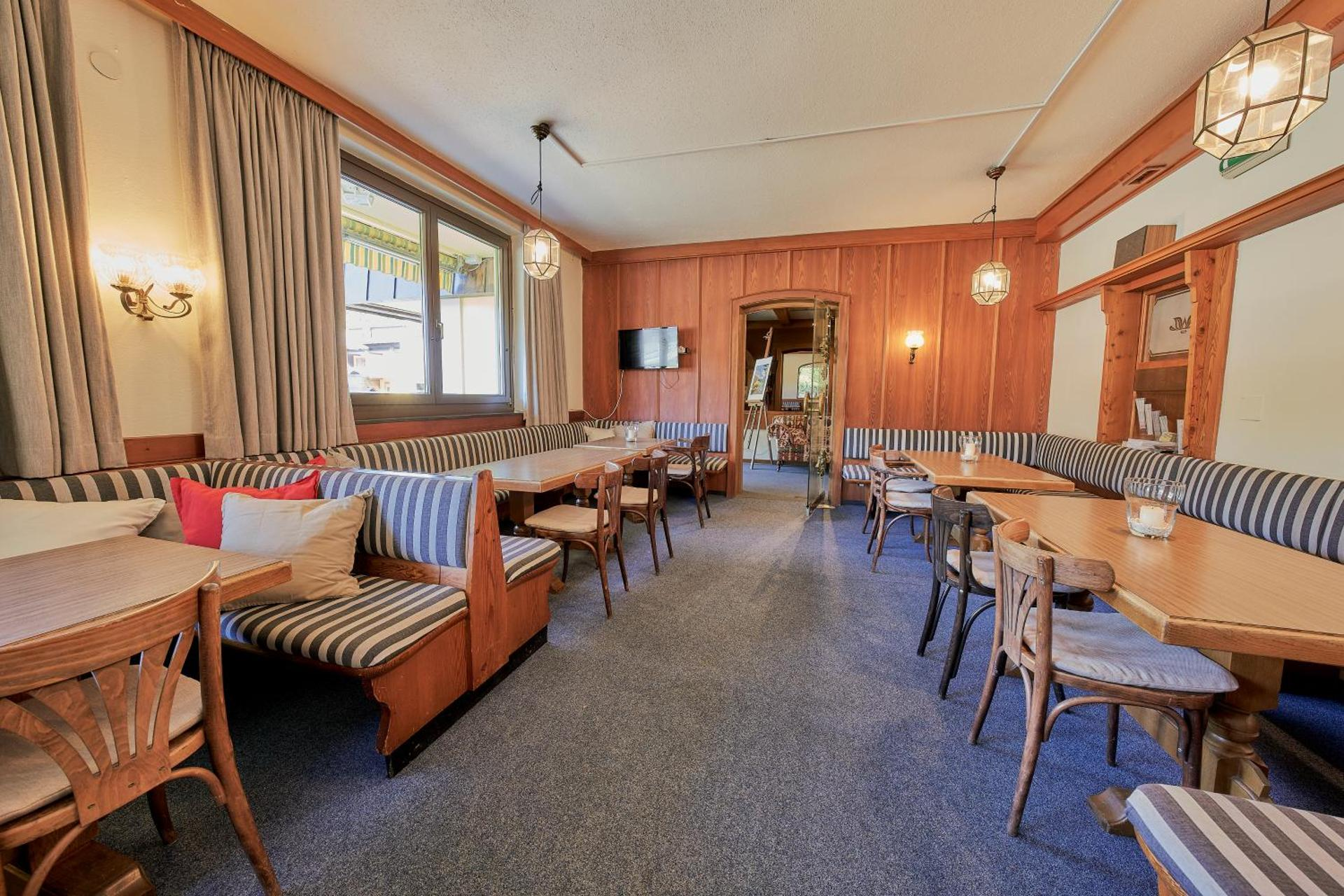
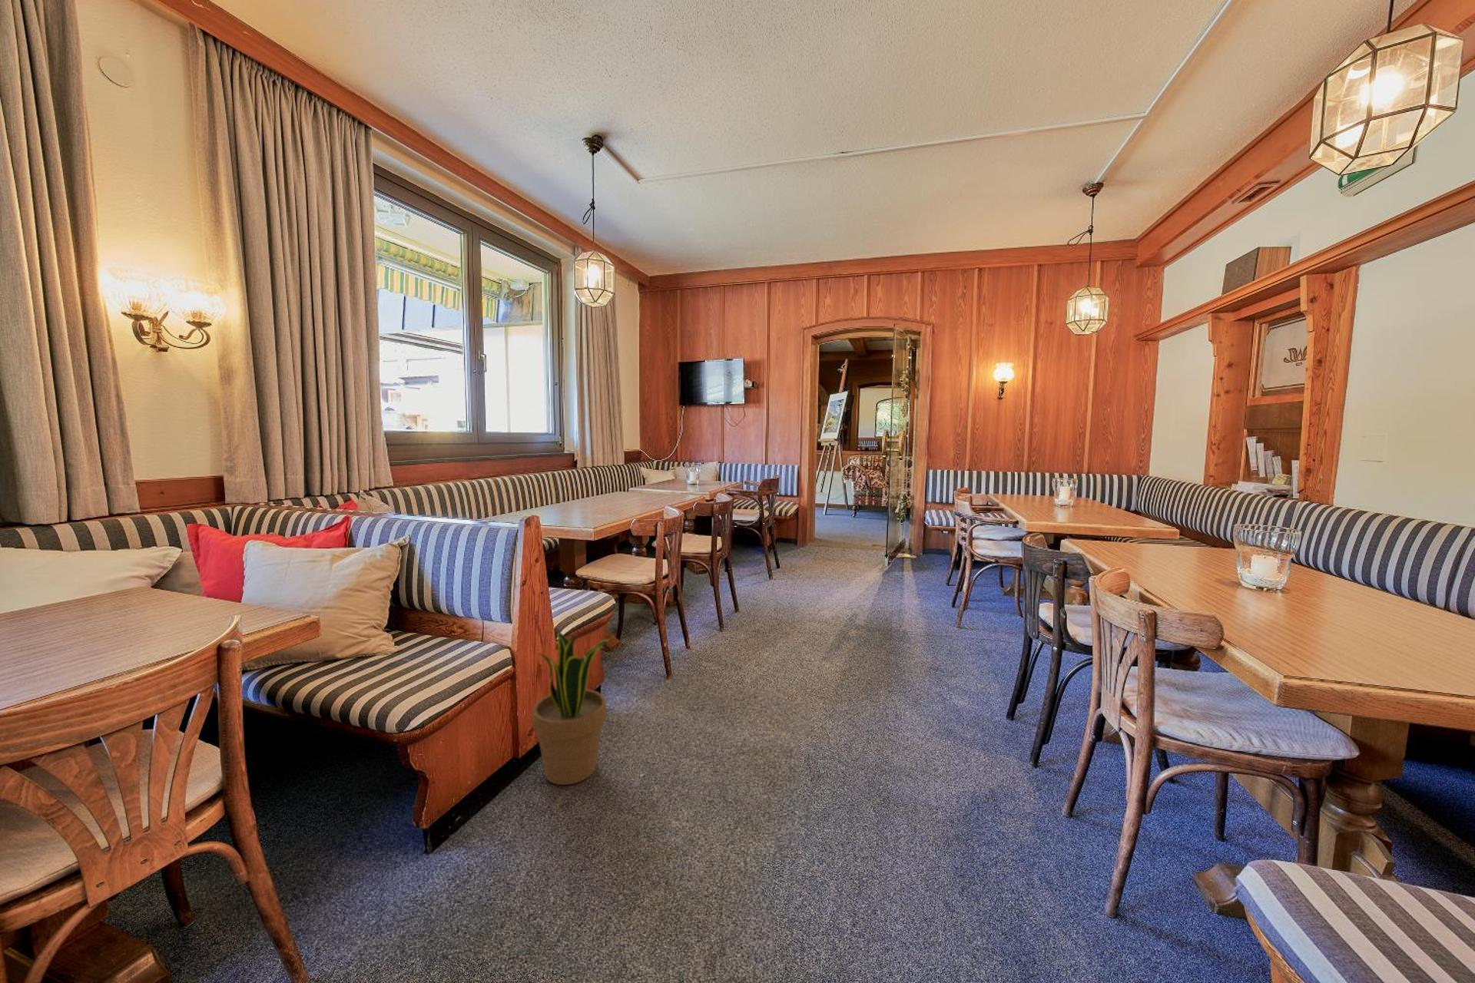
+ potted plant [531,631,610,786]
